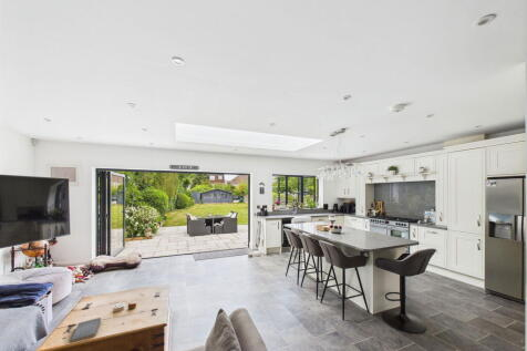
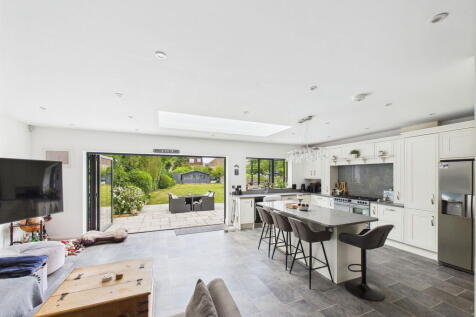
- book [69,317,102,344]
